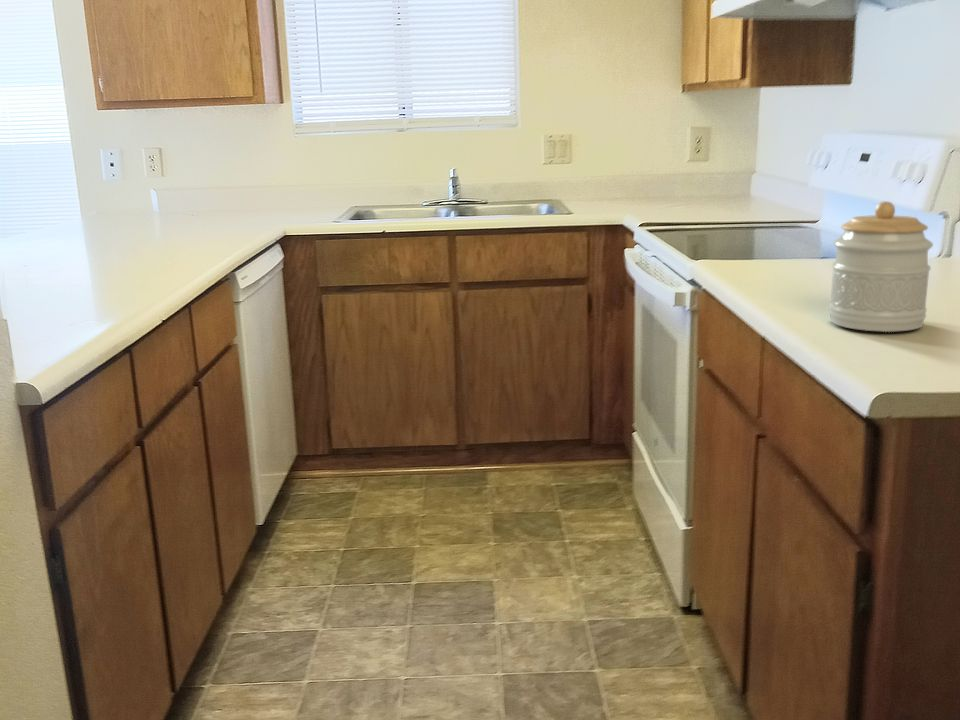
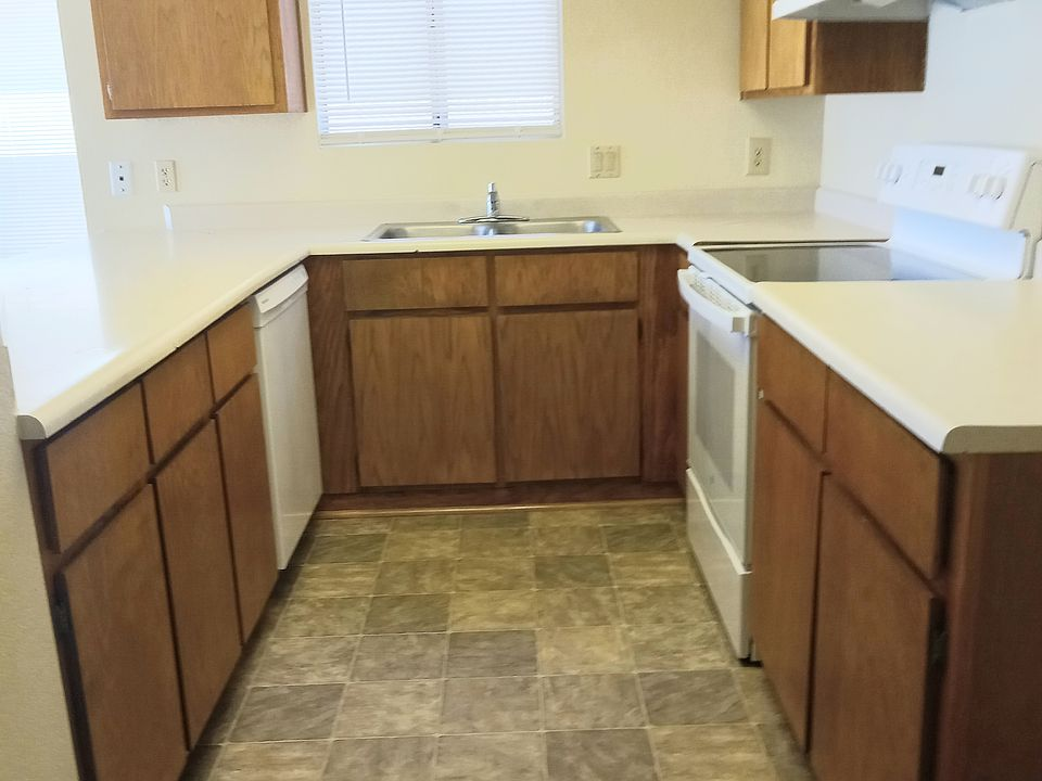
- jar [828,200,934,333]
